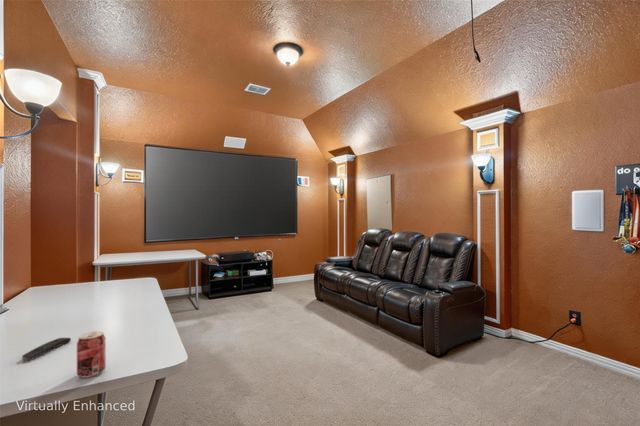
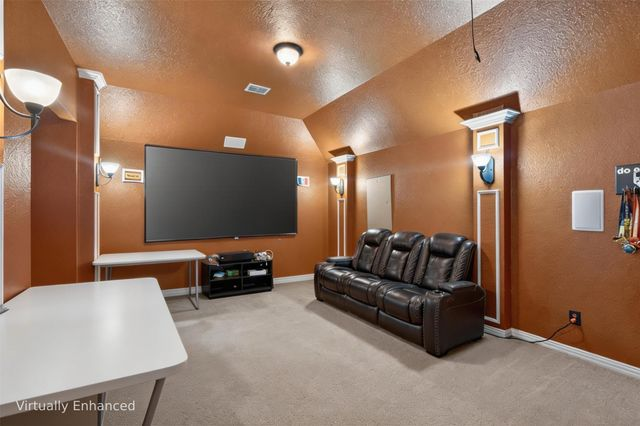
- remote control [21,337,72,361]
- beverage can [76,330,106,379]
